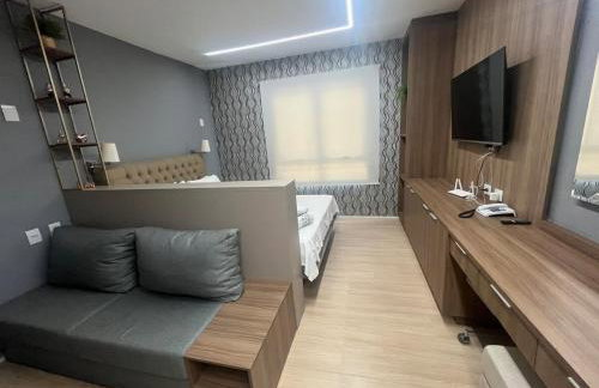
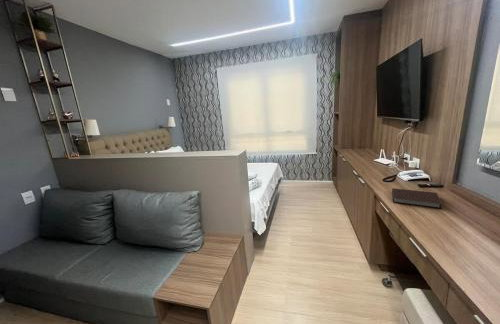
+ notebook [391,187,444,209]
